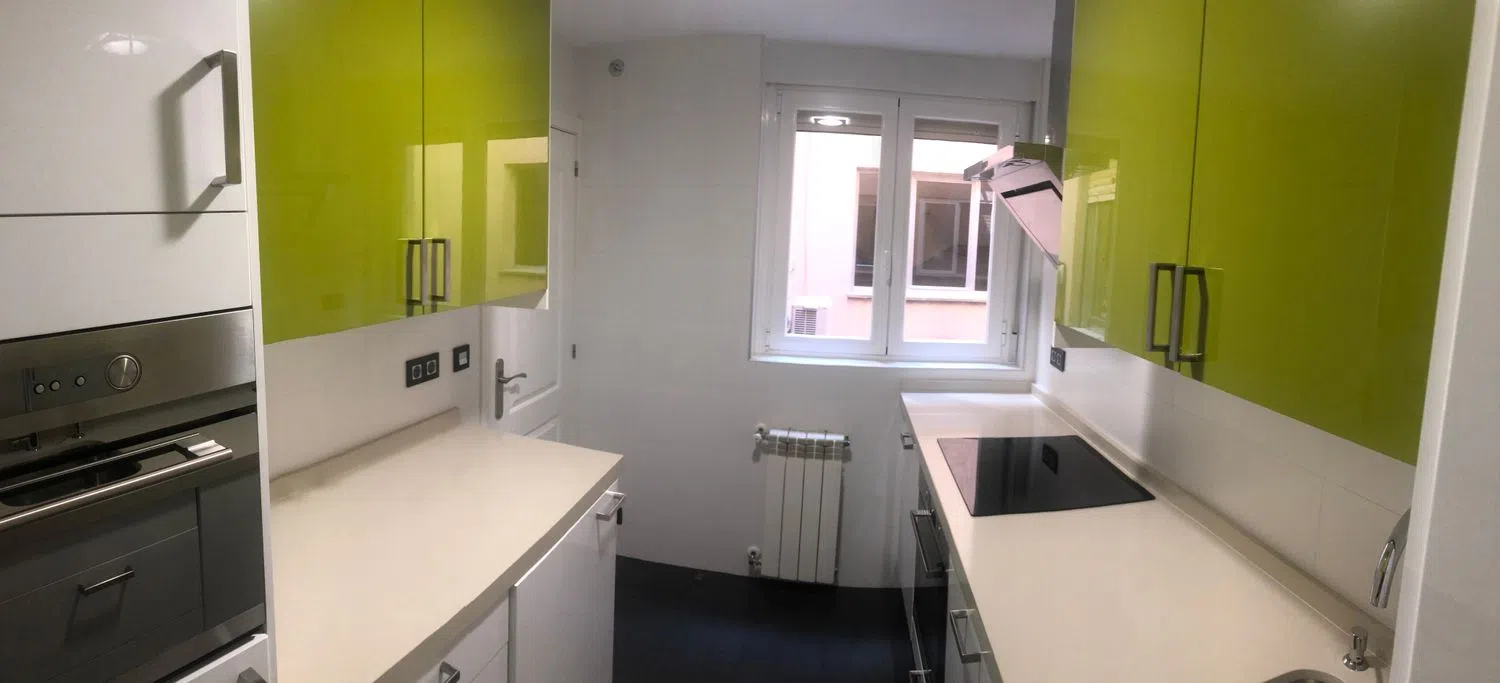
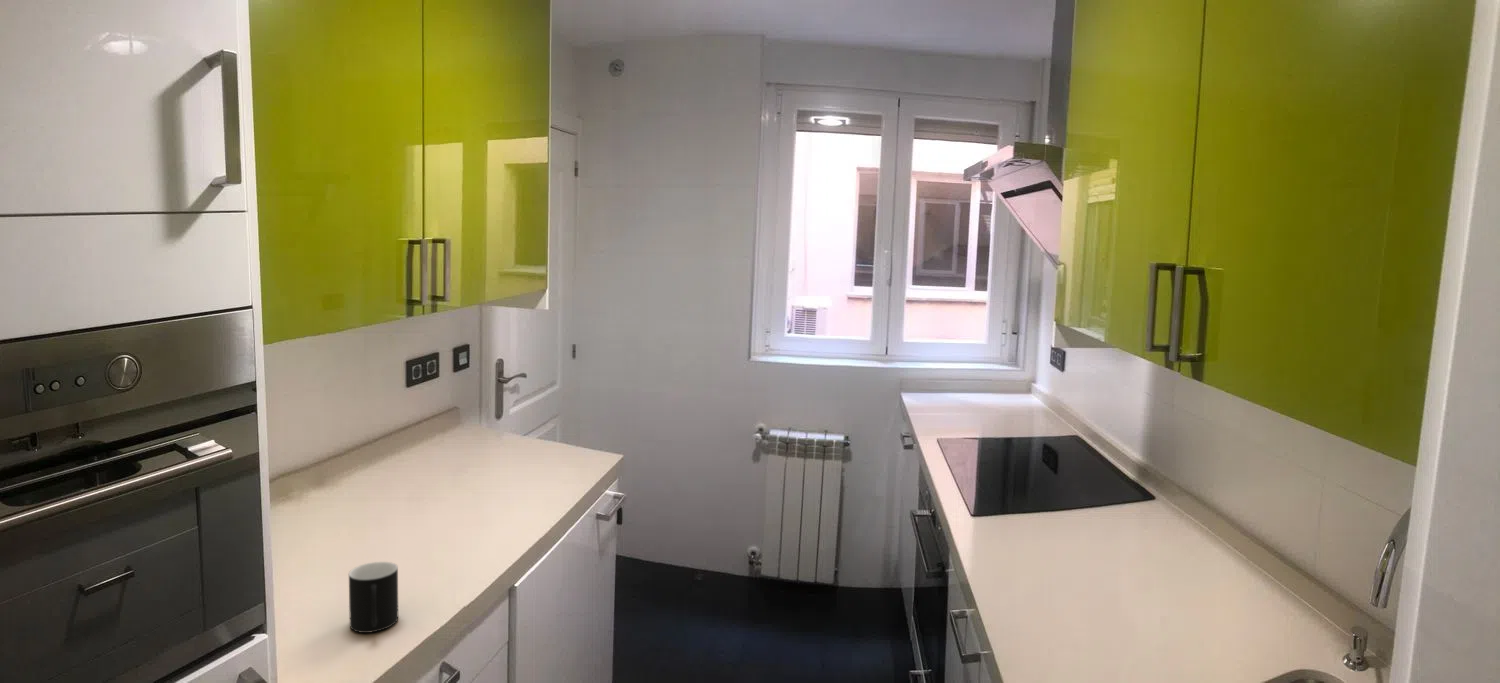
+ cup [348,561,399,634]
